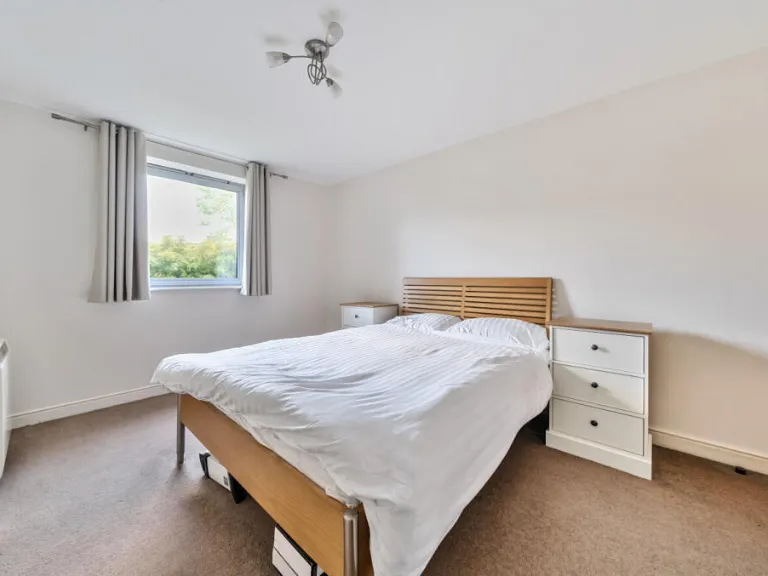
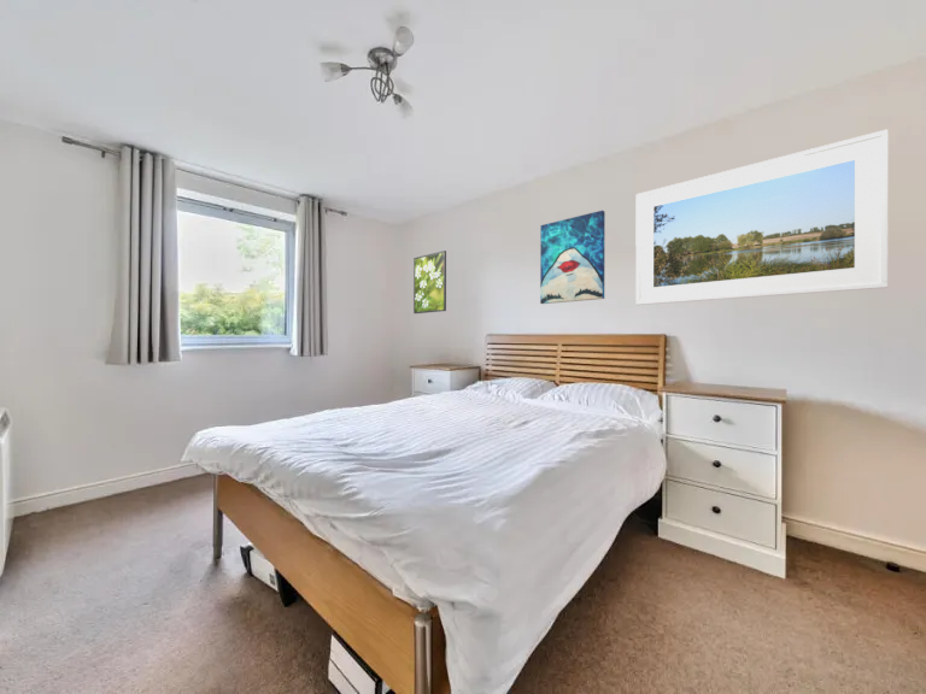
+ wall art [539,210,606,305]
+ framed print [634,128,890,306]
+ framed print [412,249,447,314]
